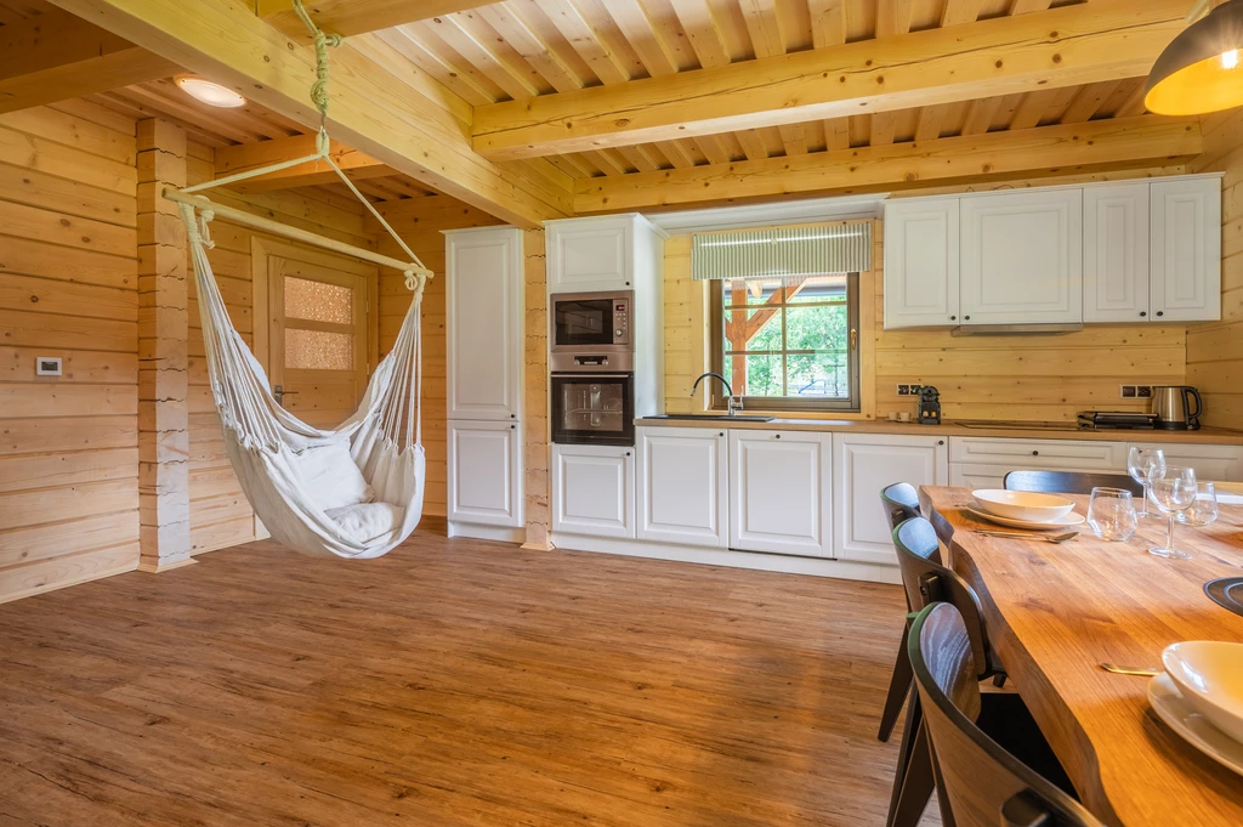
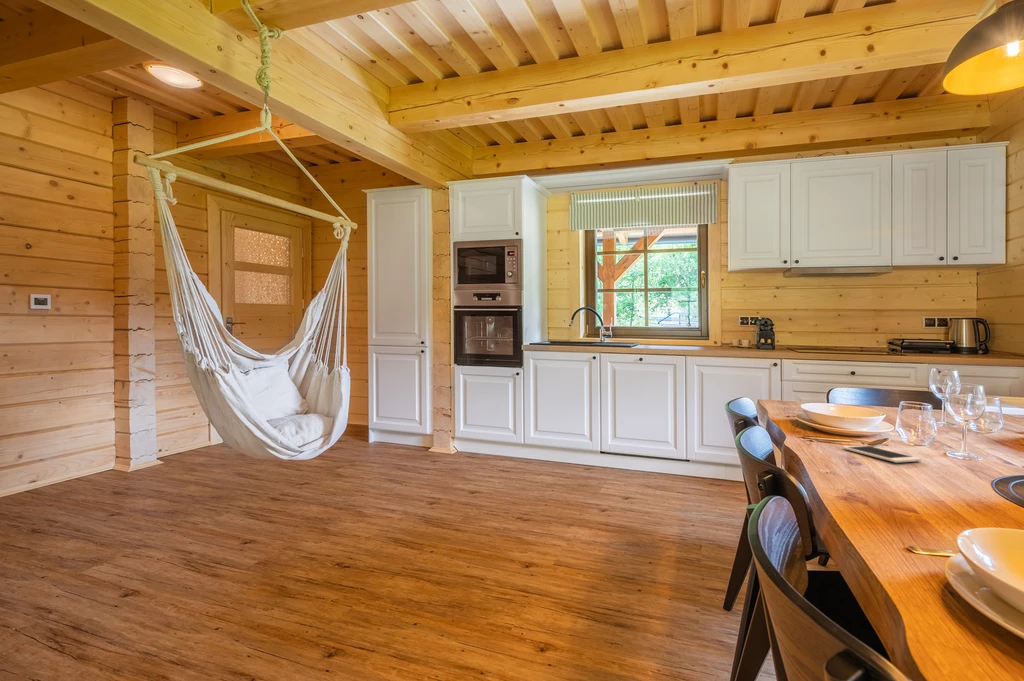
+ cell phone [841,444,922,464]
